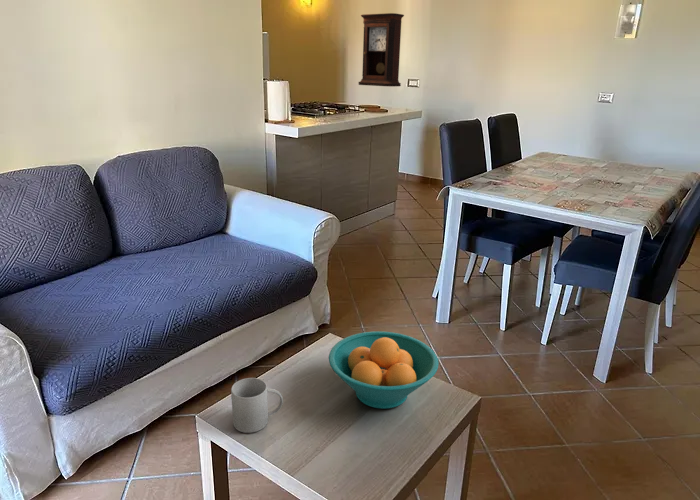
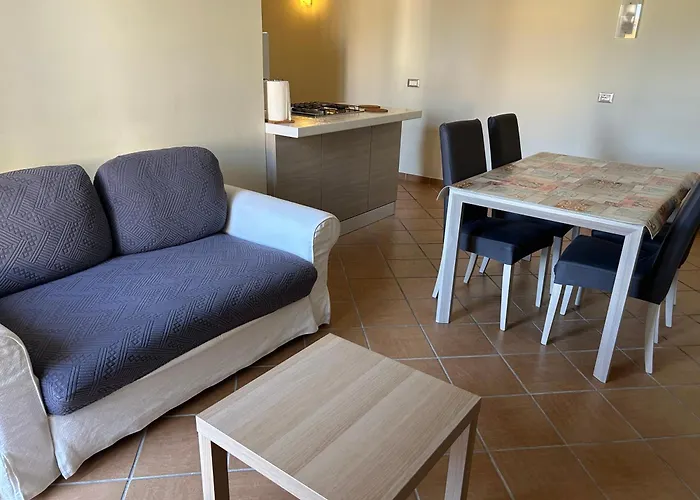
- pendulum clock [357,12,405,87]
- mug [230,377,284,434]
- fruit bowl [328,330,440,410]
